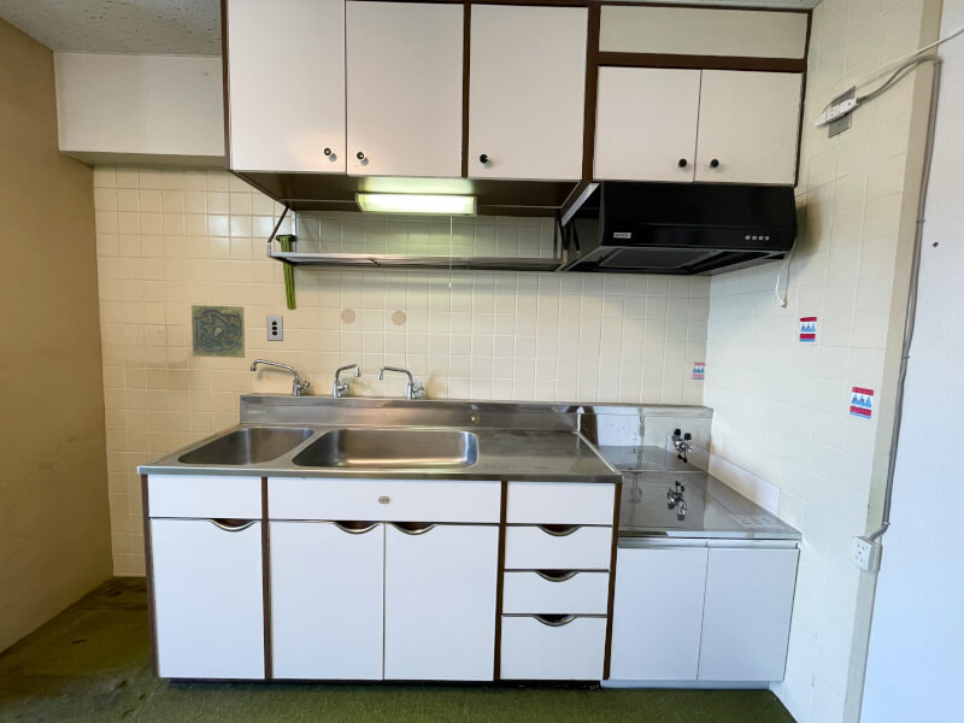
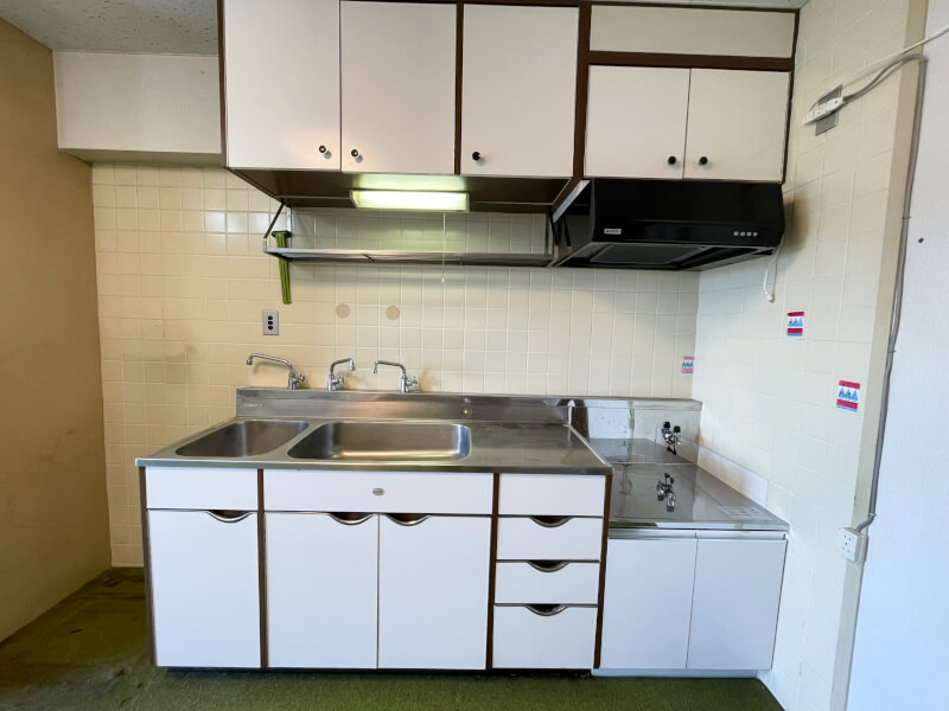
- decorative tile [190,304,246,359]
